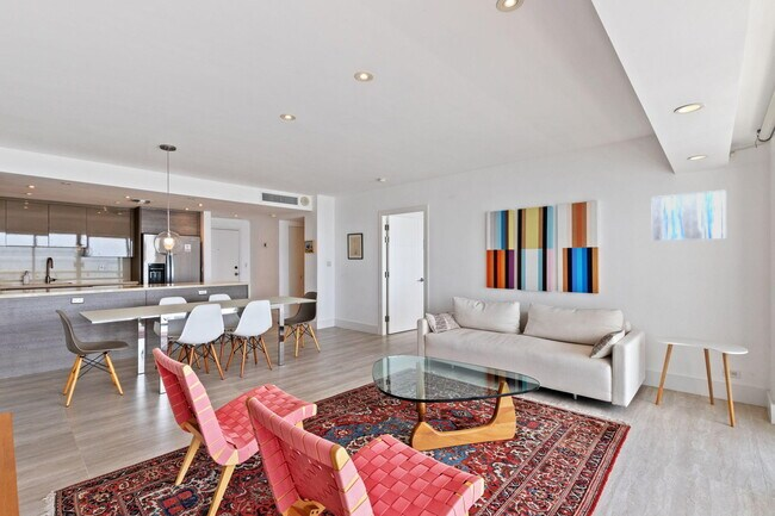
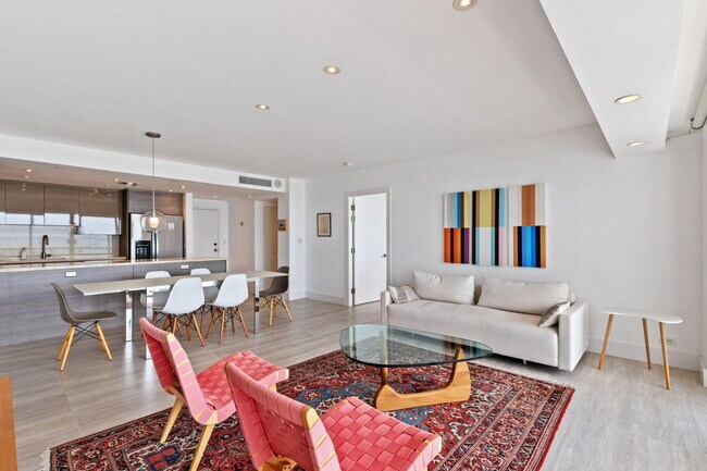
- wall art [650,188,727,243]
